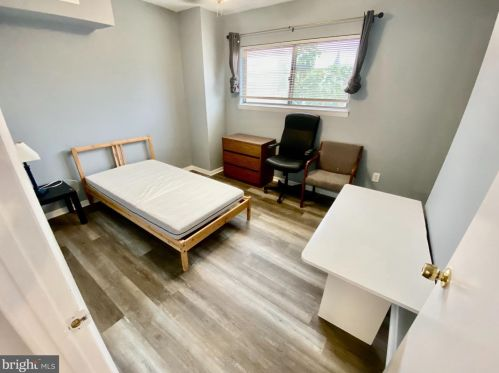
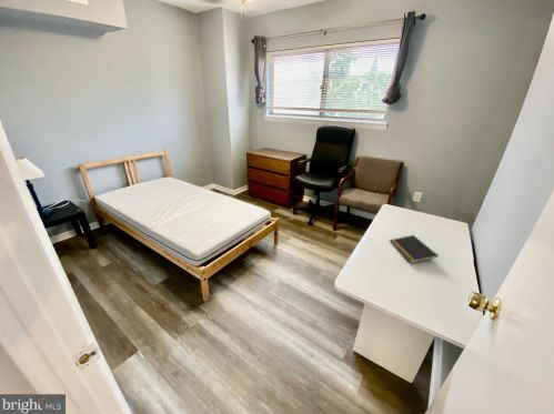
+ notepad [389,234,440,264]
